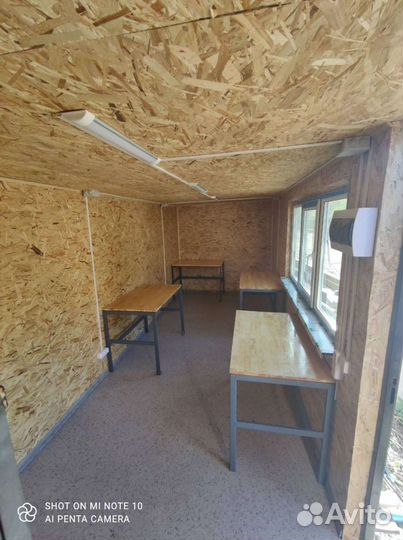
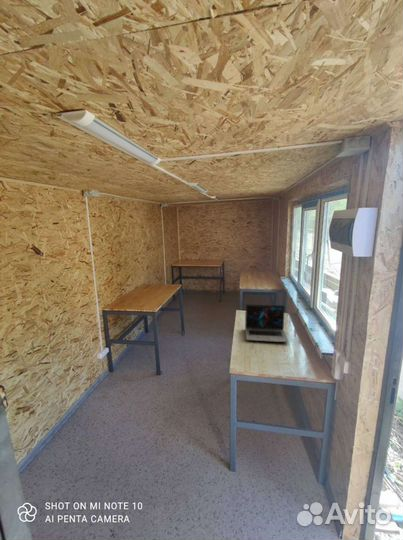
+ laptop [244,303,290,343]
